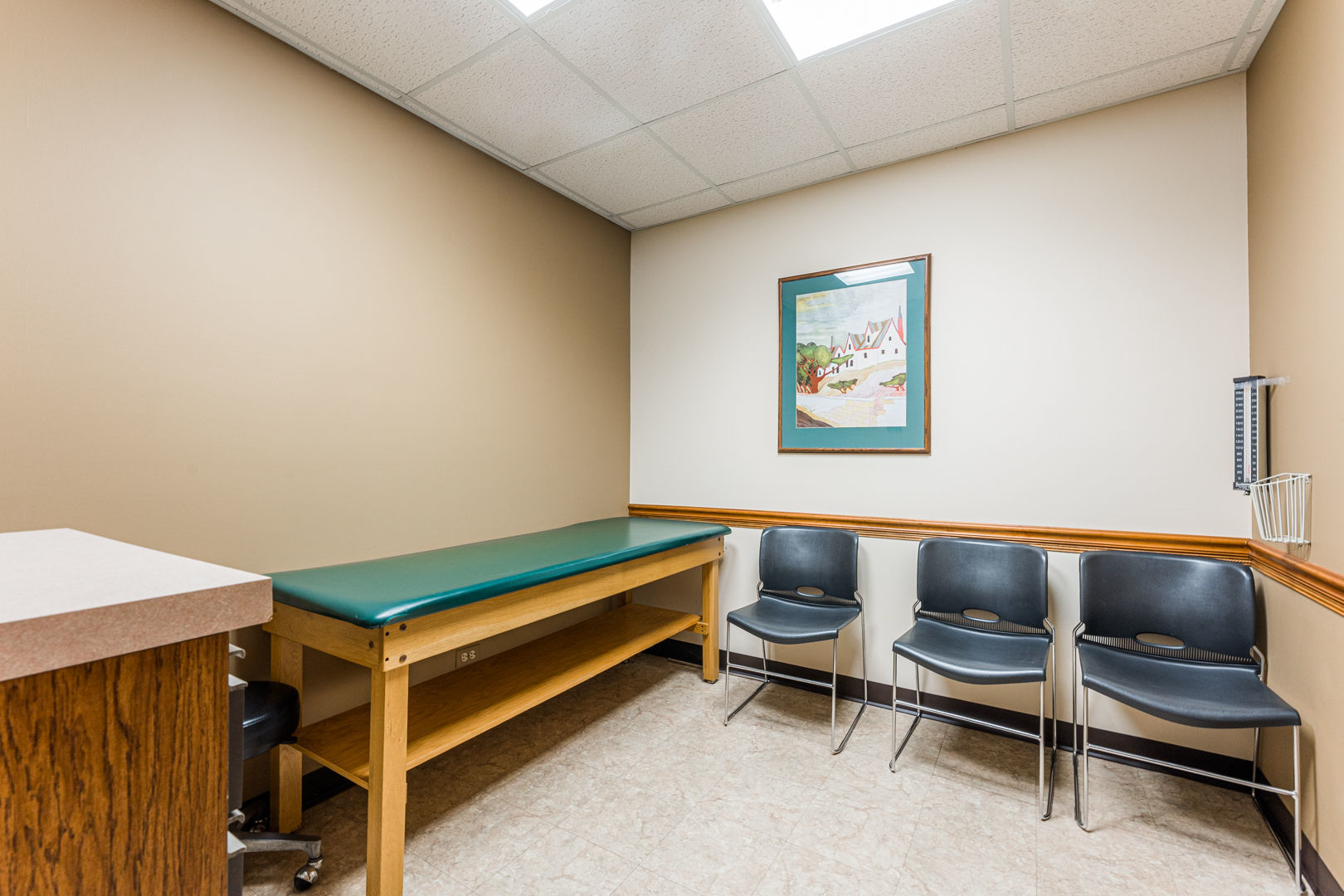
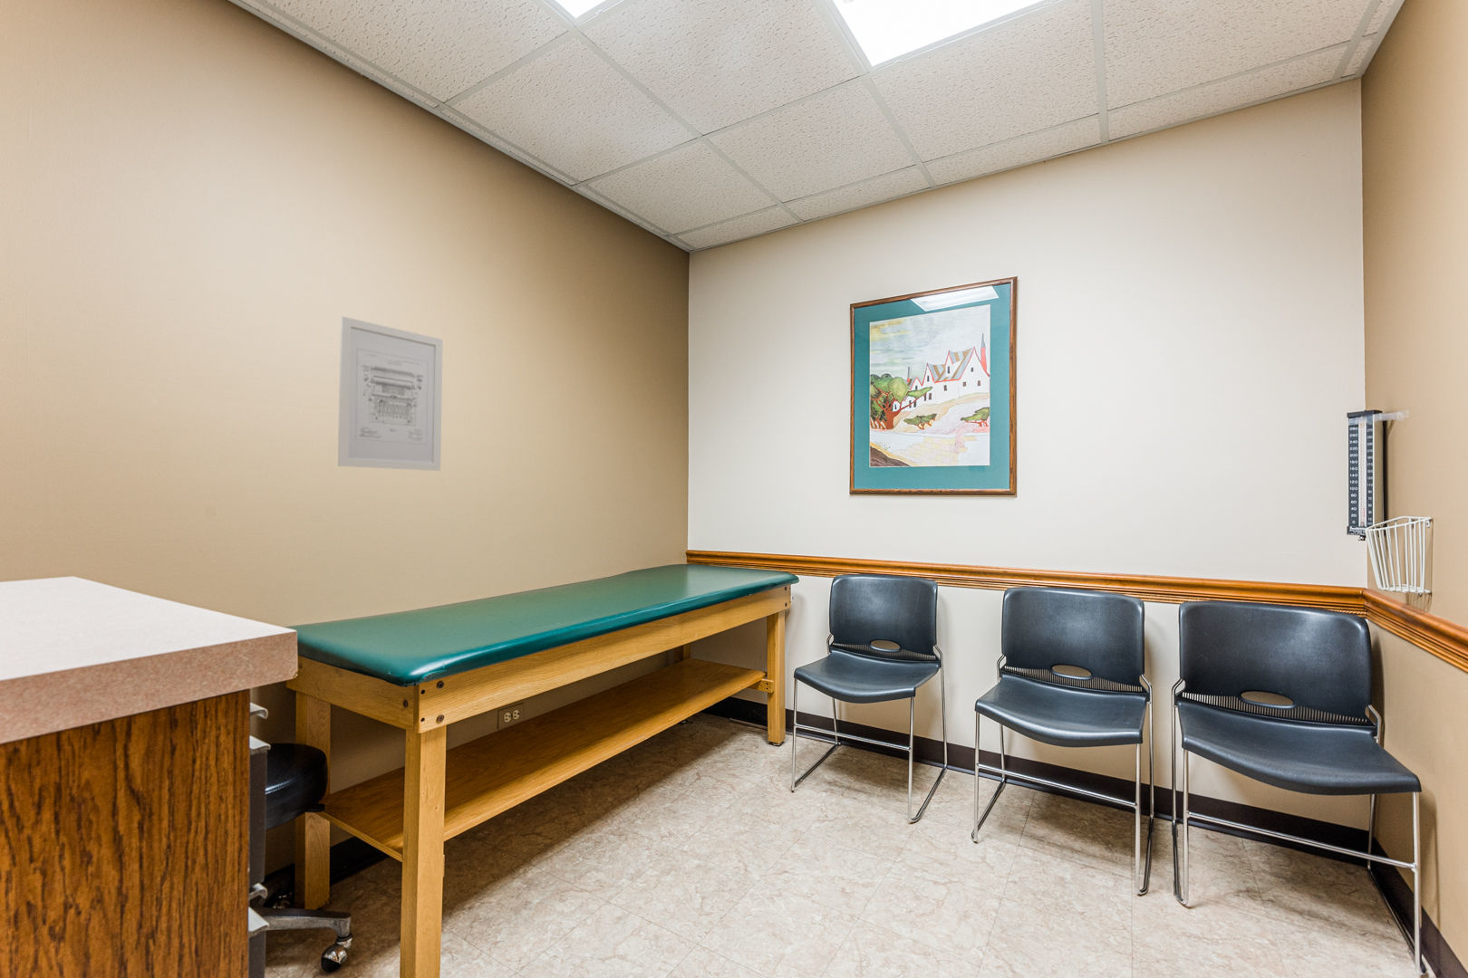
+ wall art [338,315,445,472]
